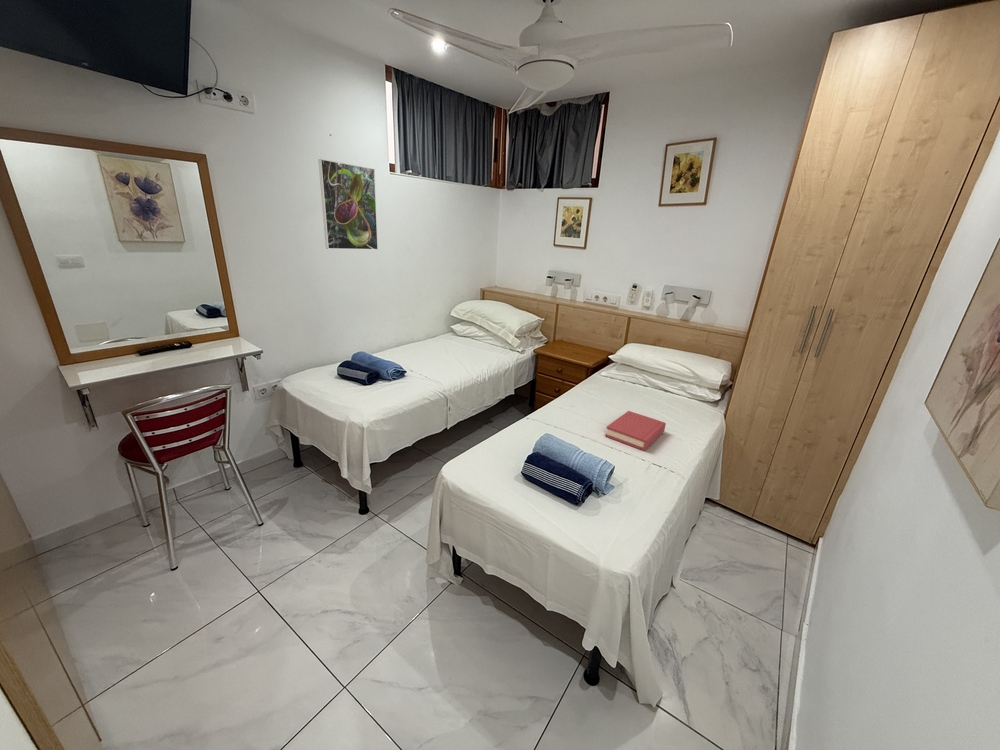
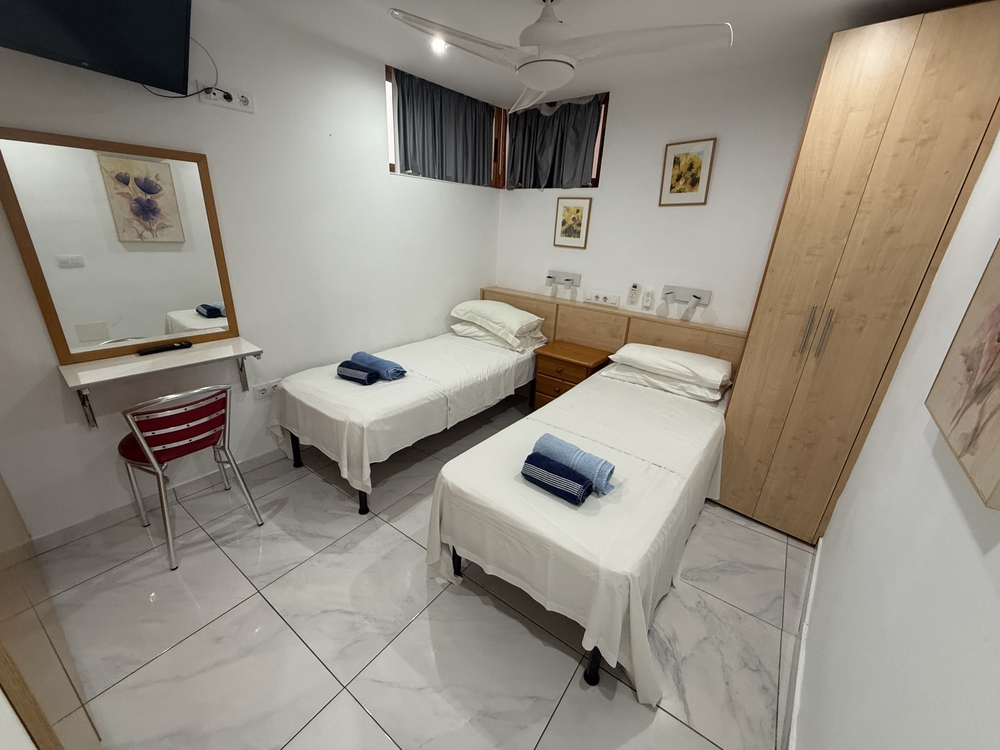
- hardback book [604,410,667,452]
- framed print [317,158,379,251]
